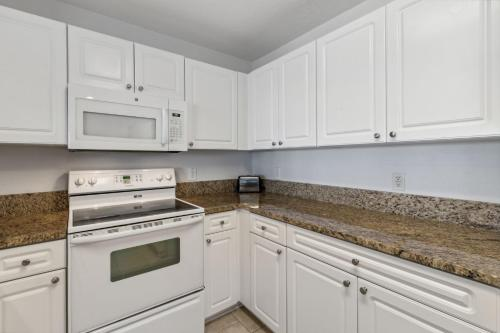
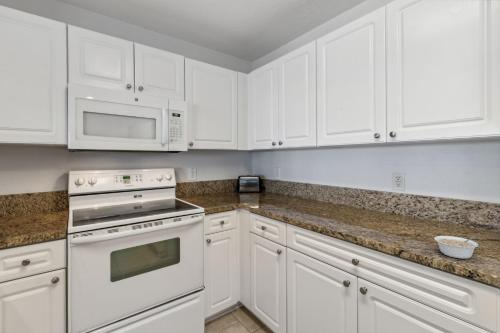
+ legume [434,235,480,260]
